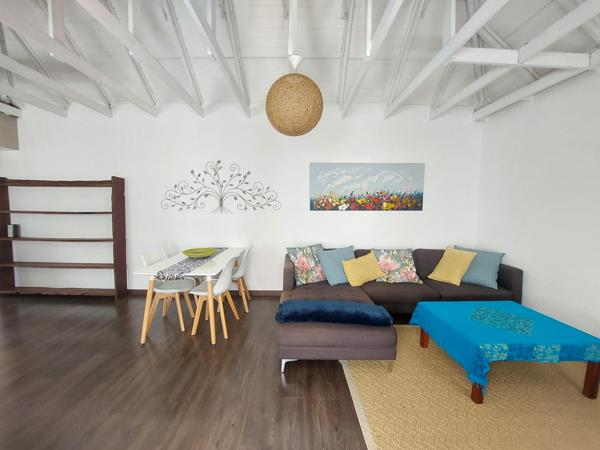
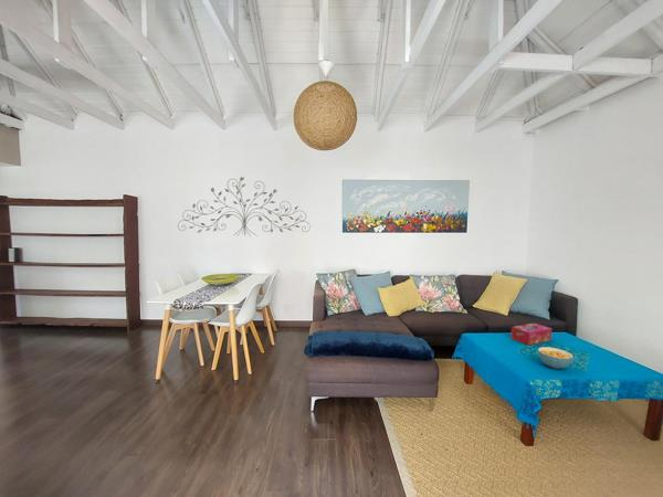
+ tissue box [511,322,552,346]
+ cereal bowl [537,346,575,370]
